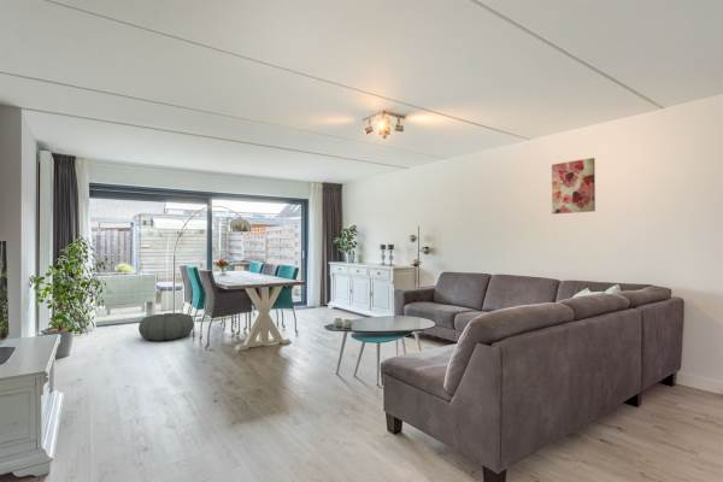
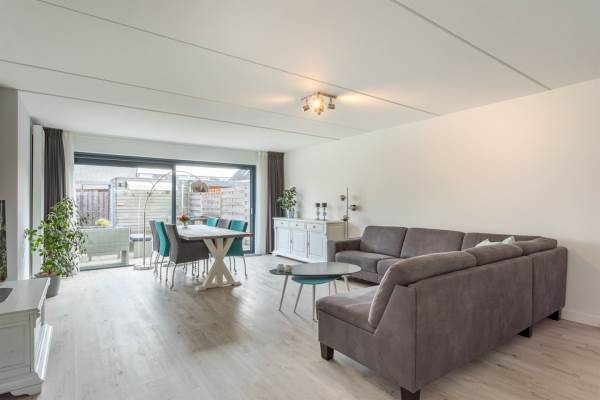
- pouf [137,312,195,342]
- wall art [551,157,596,216]
